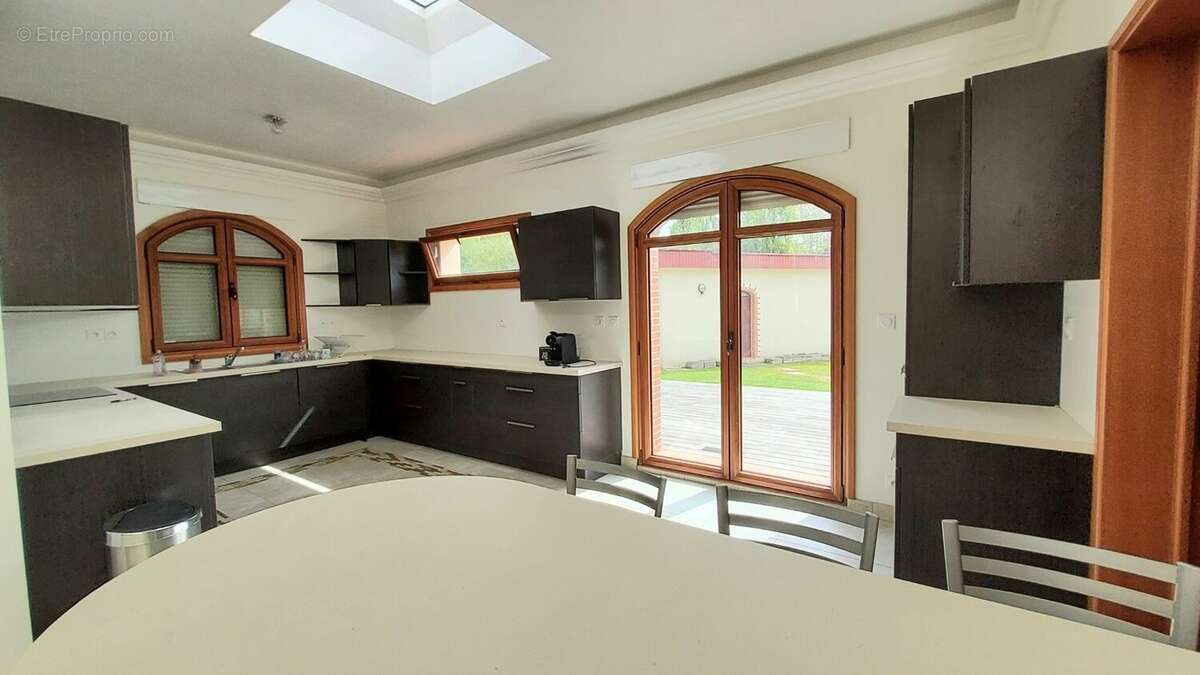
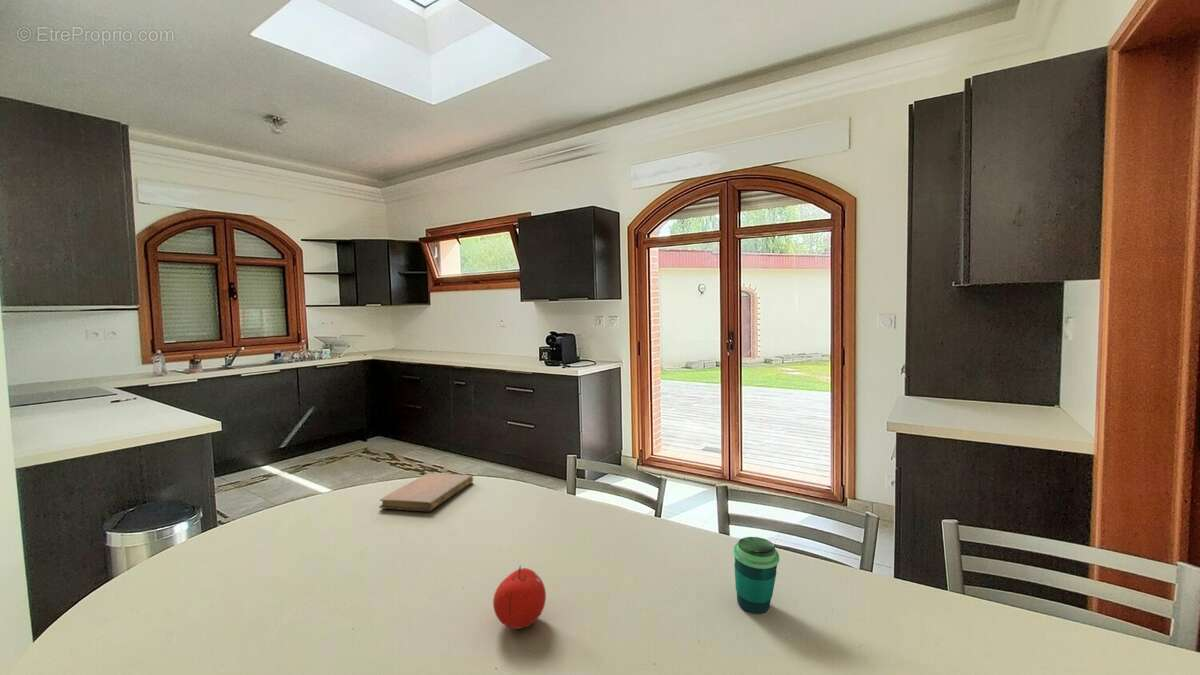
+ cup [732,536,780,615]
+ notebook [379,472,474,512]
+ fruit [492,564,547,630]
